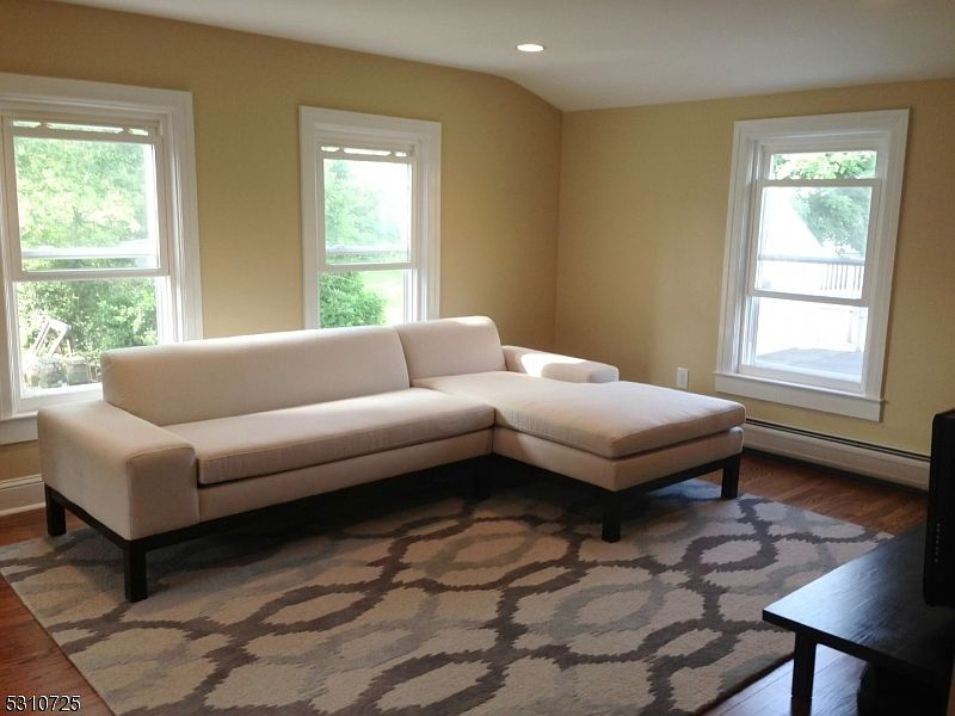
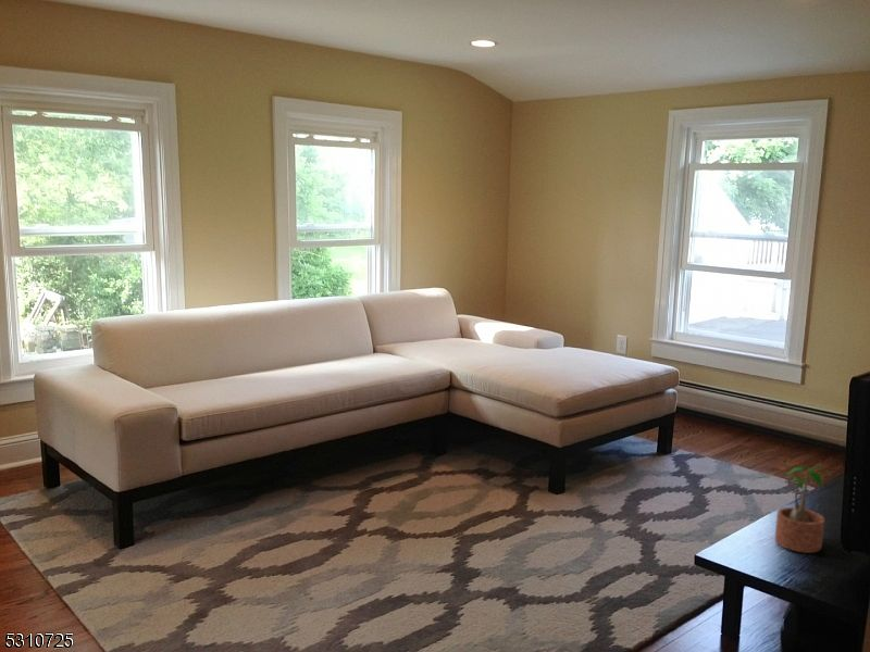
+ potted plant [773,465,832,554]
